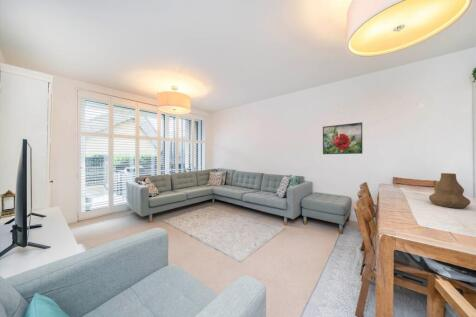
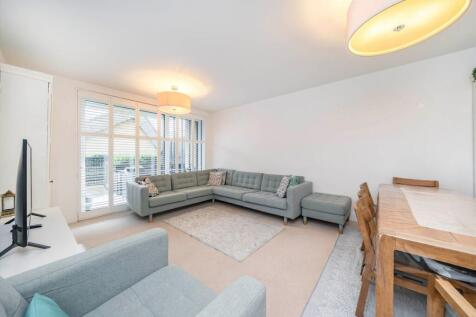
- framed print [322,121,363,155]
- vase [428,172,471,209]
